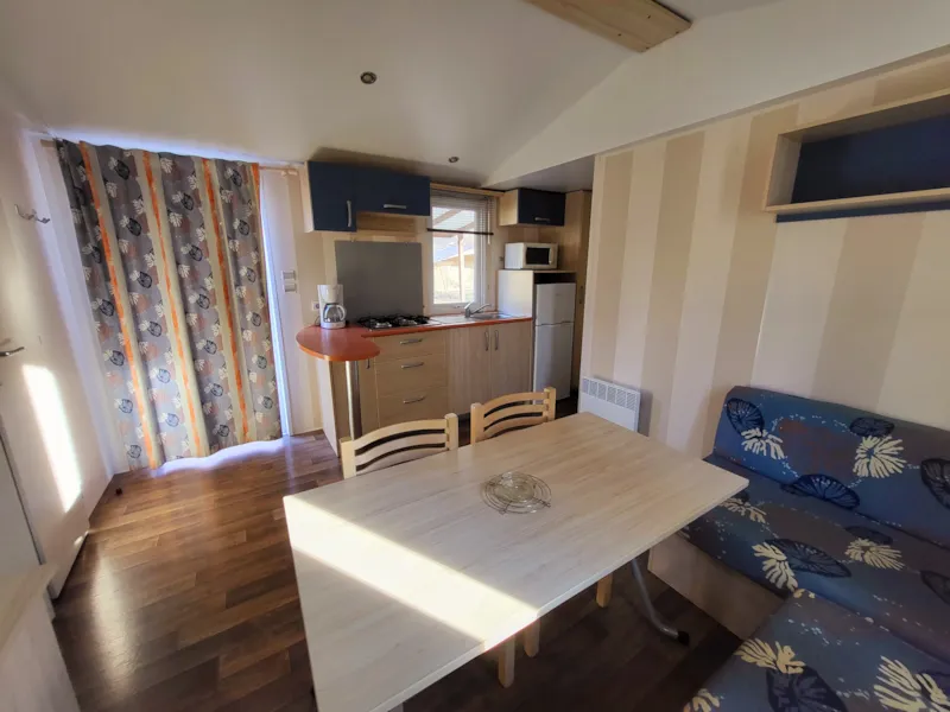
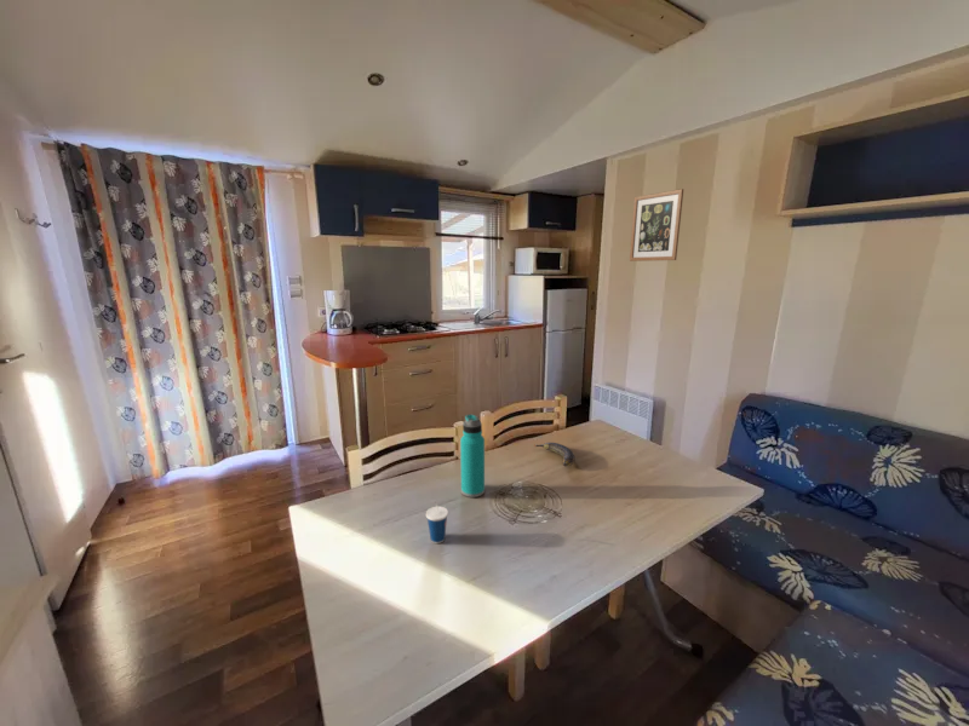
+ wall art [629,188,684,263]
+ water bottle [459,413,486,499]
+ banana [533,442,575,467]
+ cup [425,501,449,544]
